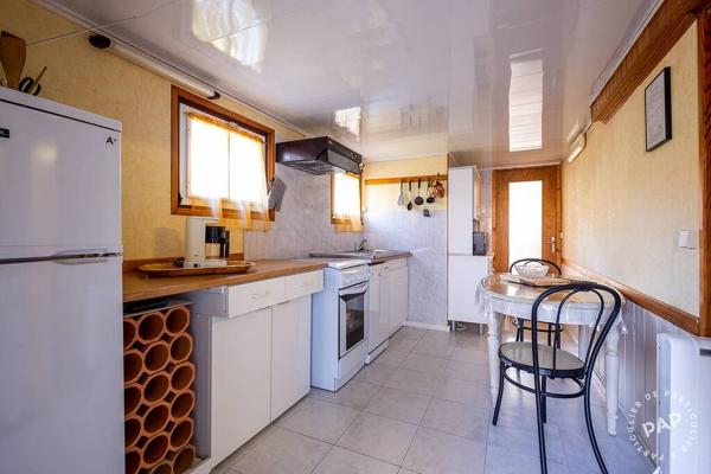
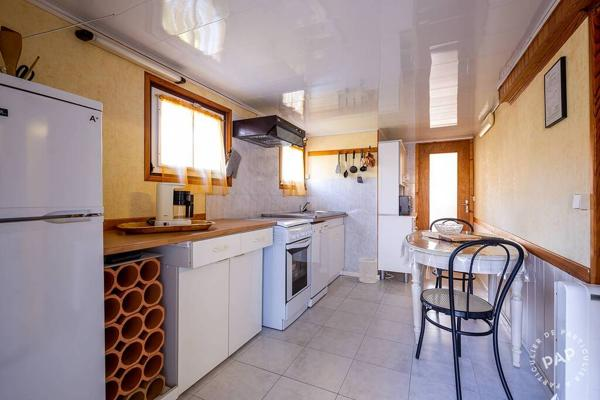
+ wastebasket [358,257,378,284]
